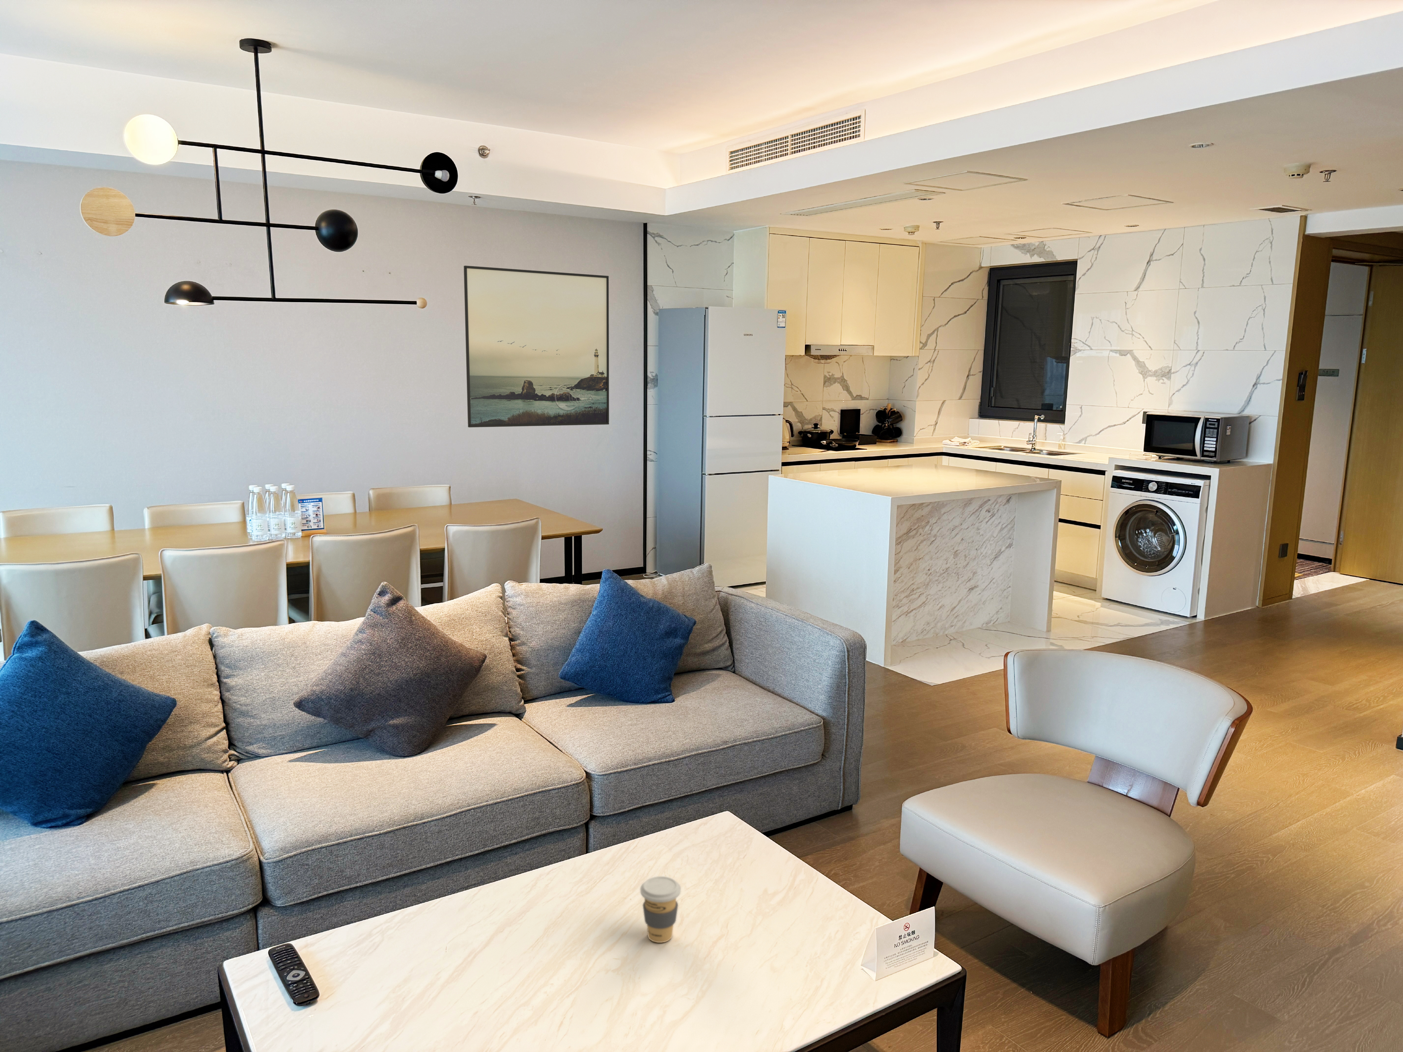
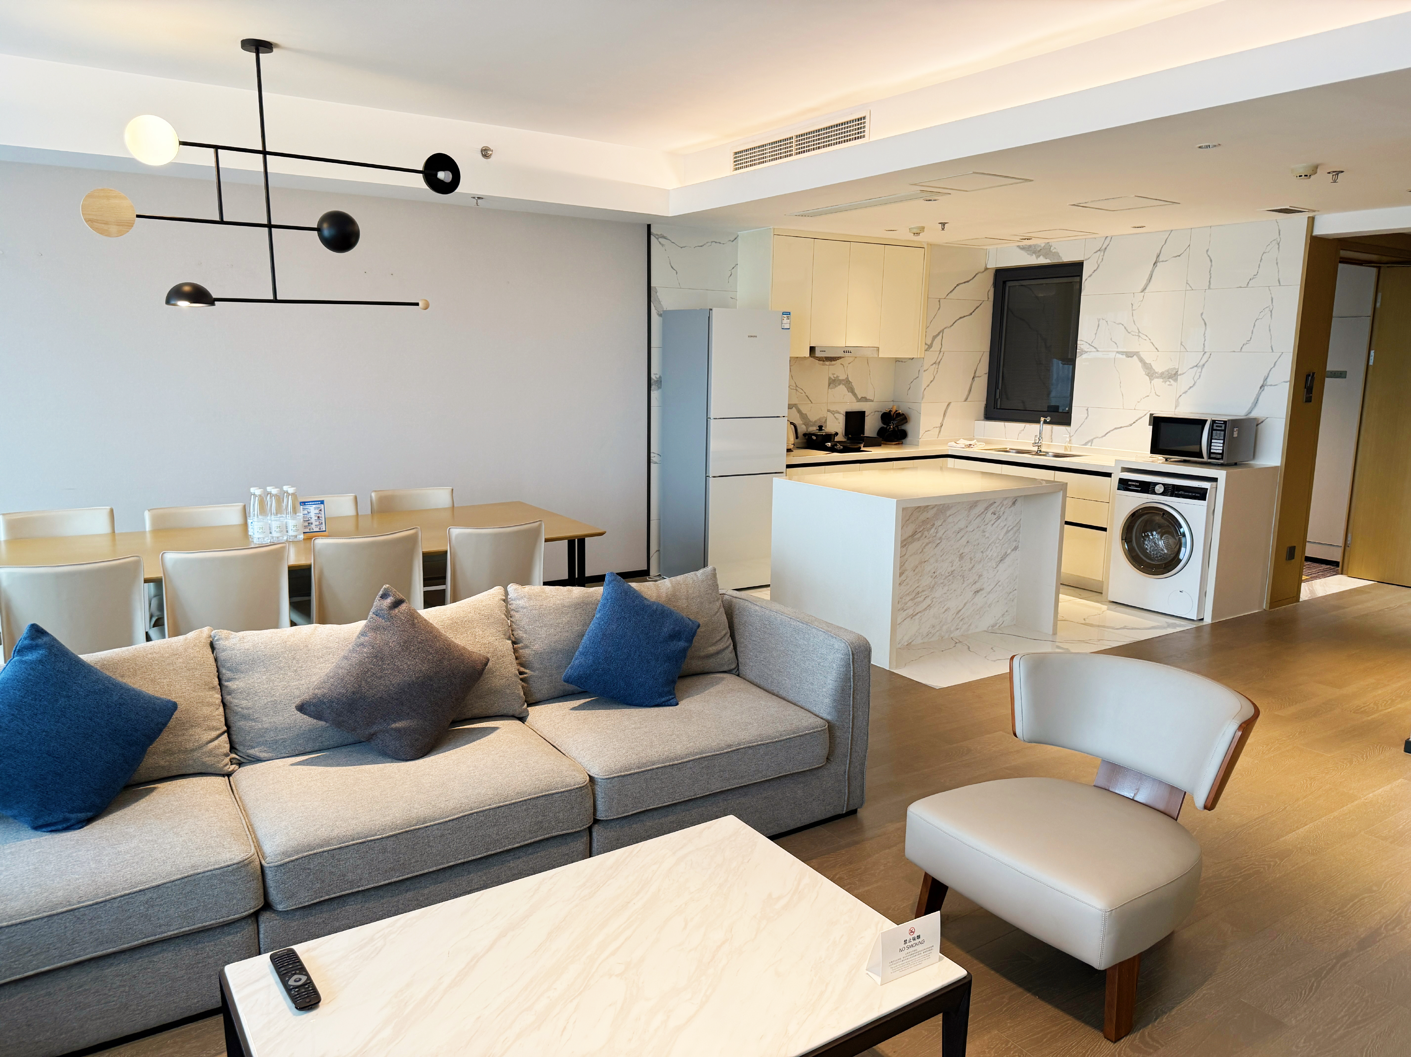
- coffee cup [640,876,682,943]
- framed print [464,265,610,428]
